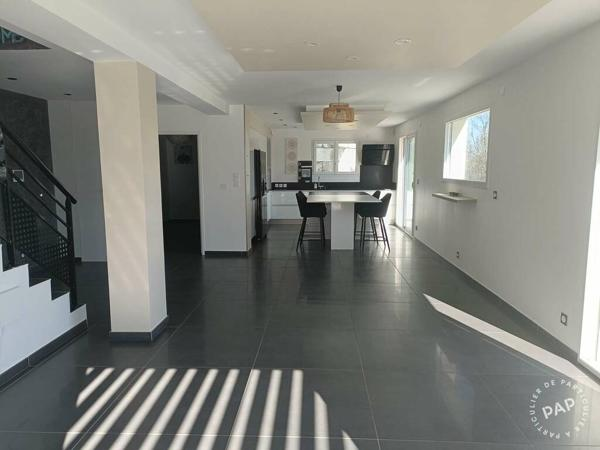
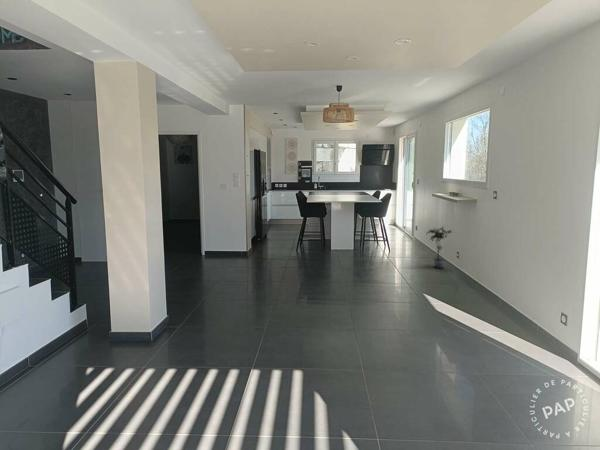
+ potted plant [425,225,454,269]
